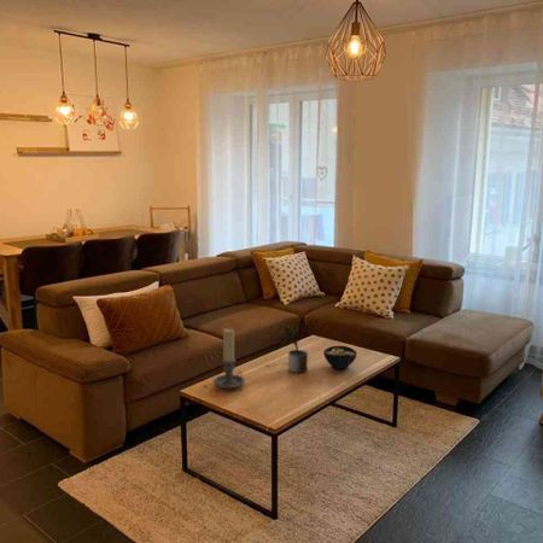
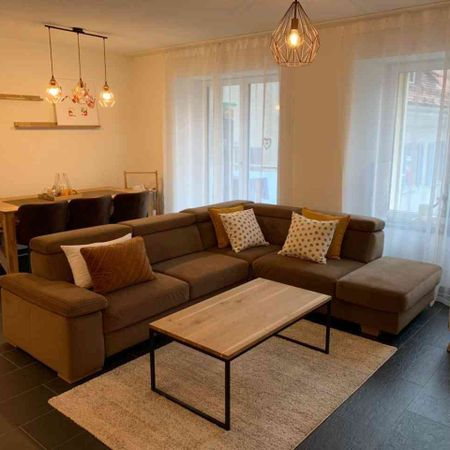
- bowl [322,345,358,370]
- potted plant [279,321,309,374]
- candle holder [212,327,246,390]
